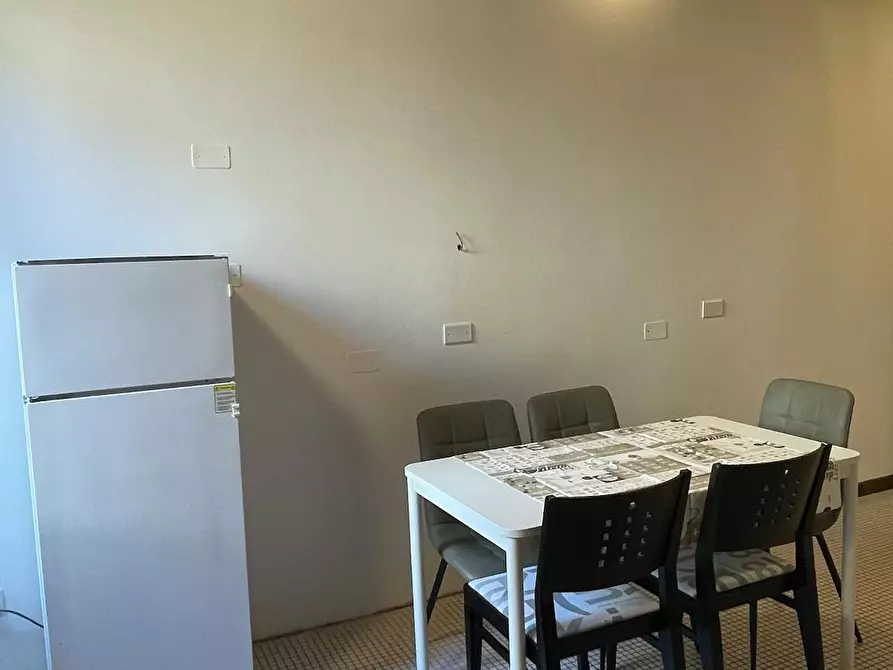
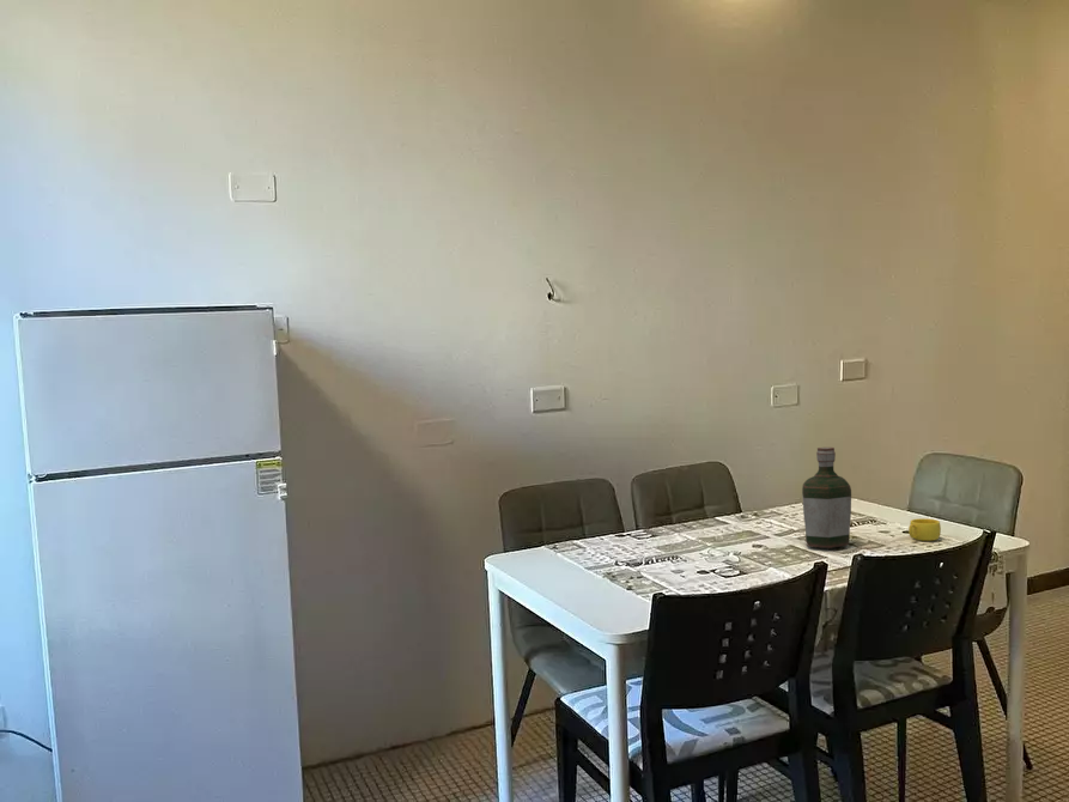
+ bottle [801,446,852,549]
+ cup [907,517,942,542]
